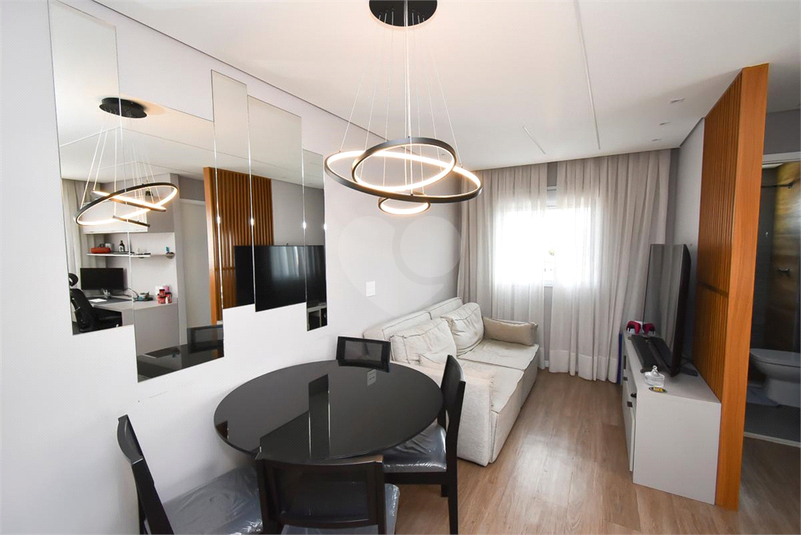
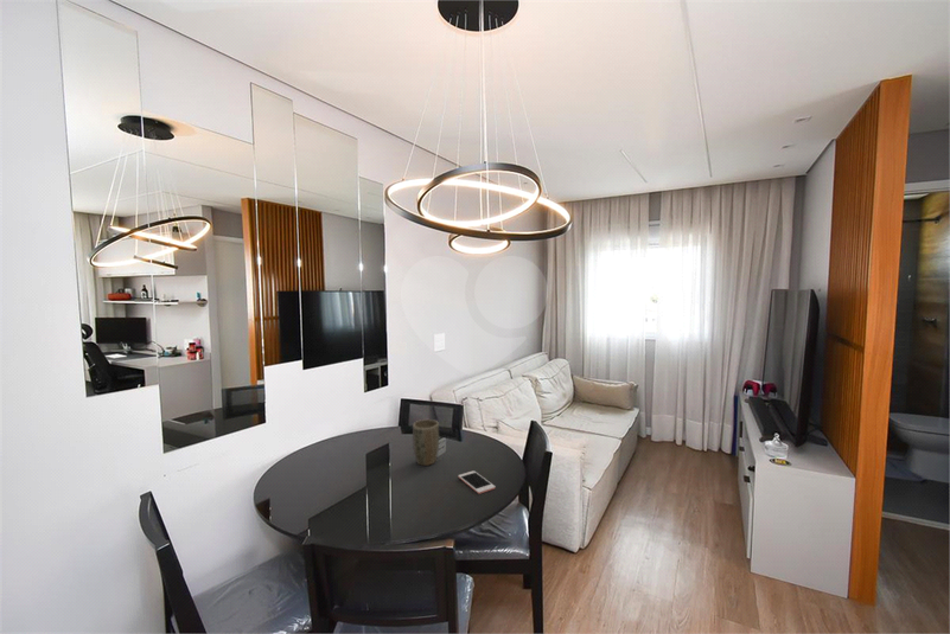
+ plant pot [412,418,440,467]
+ cell phone [457,469,497,495]
